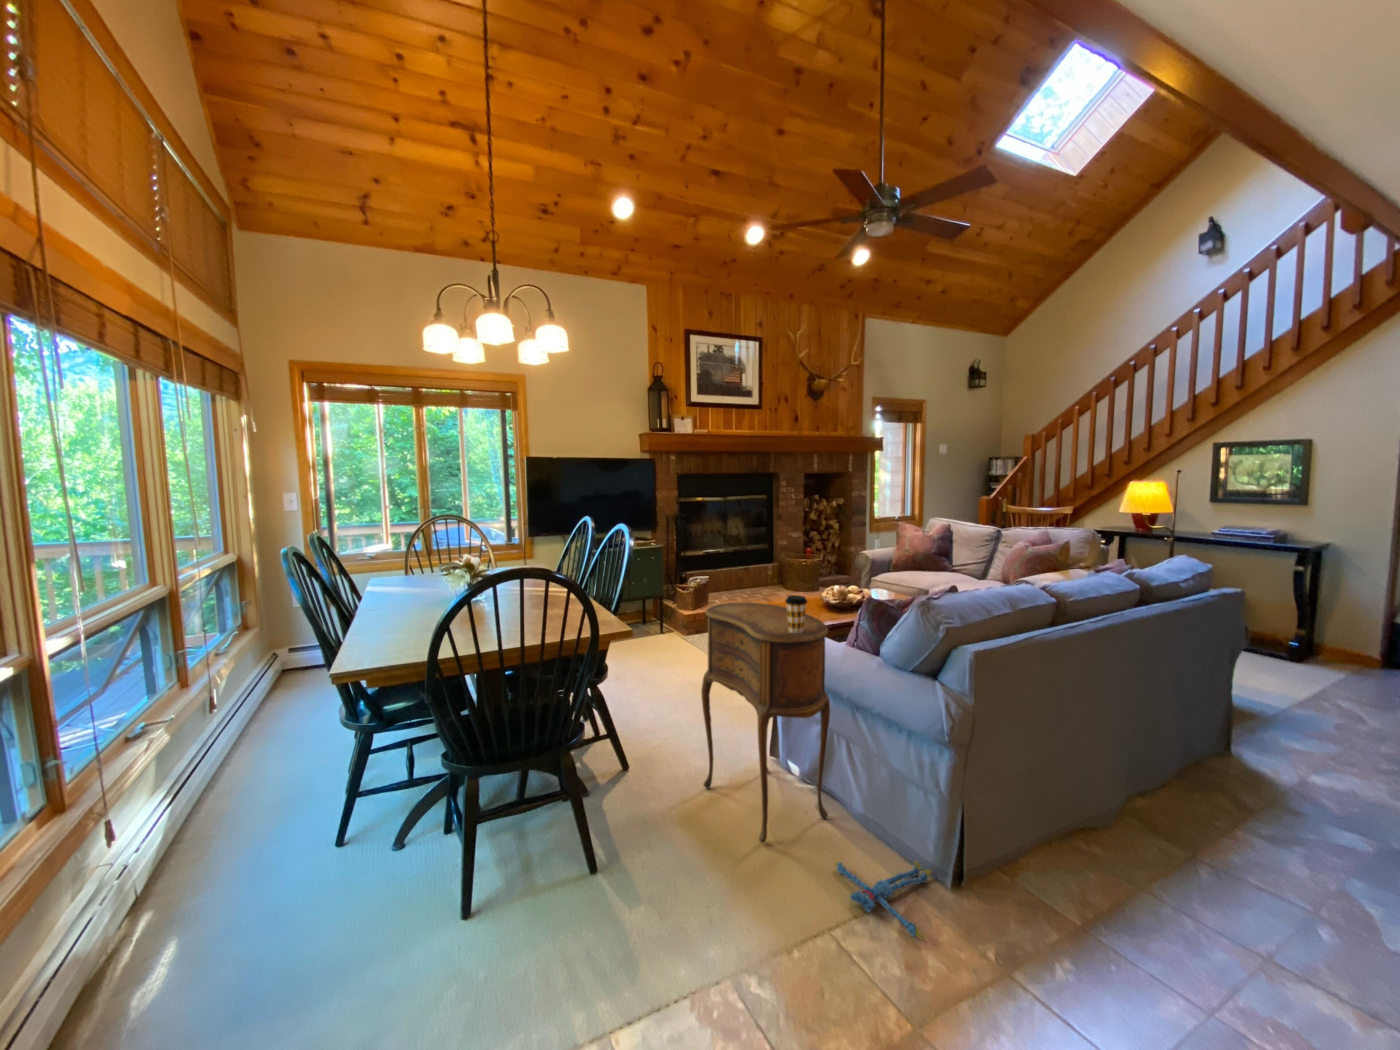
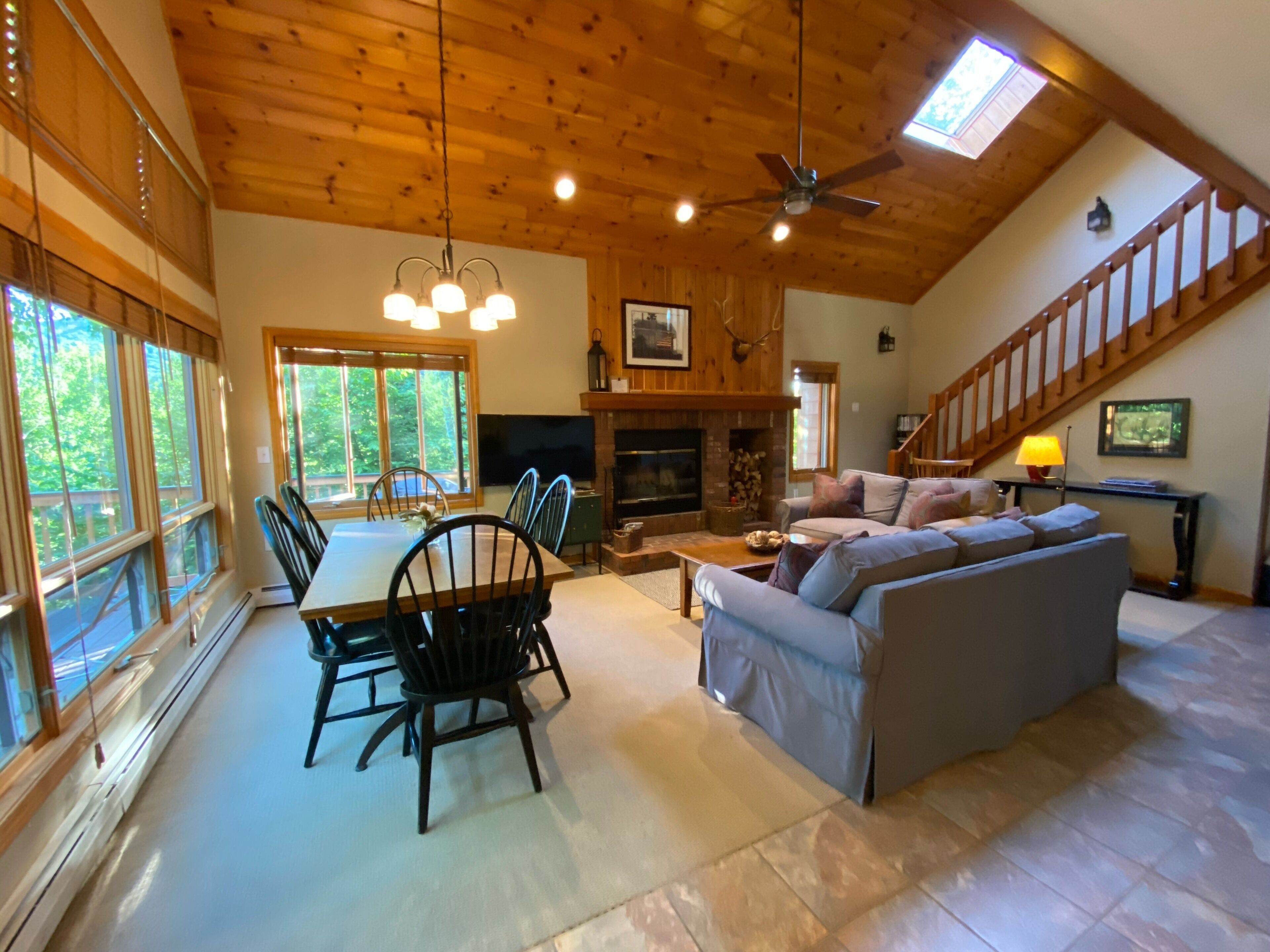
- coffee cup [785,594,808,633]
- side table [701,602,831,844]
- plush toy [834,859,931,940]
